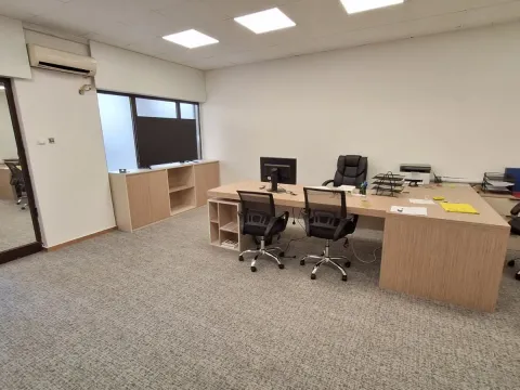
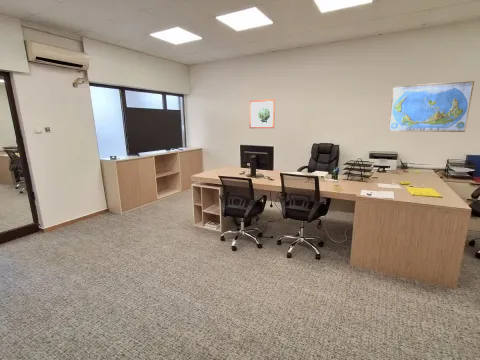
+ wall art [248,98,276,129]
+ world map [387,80,475,133]
